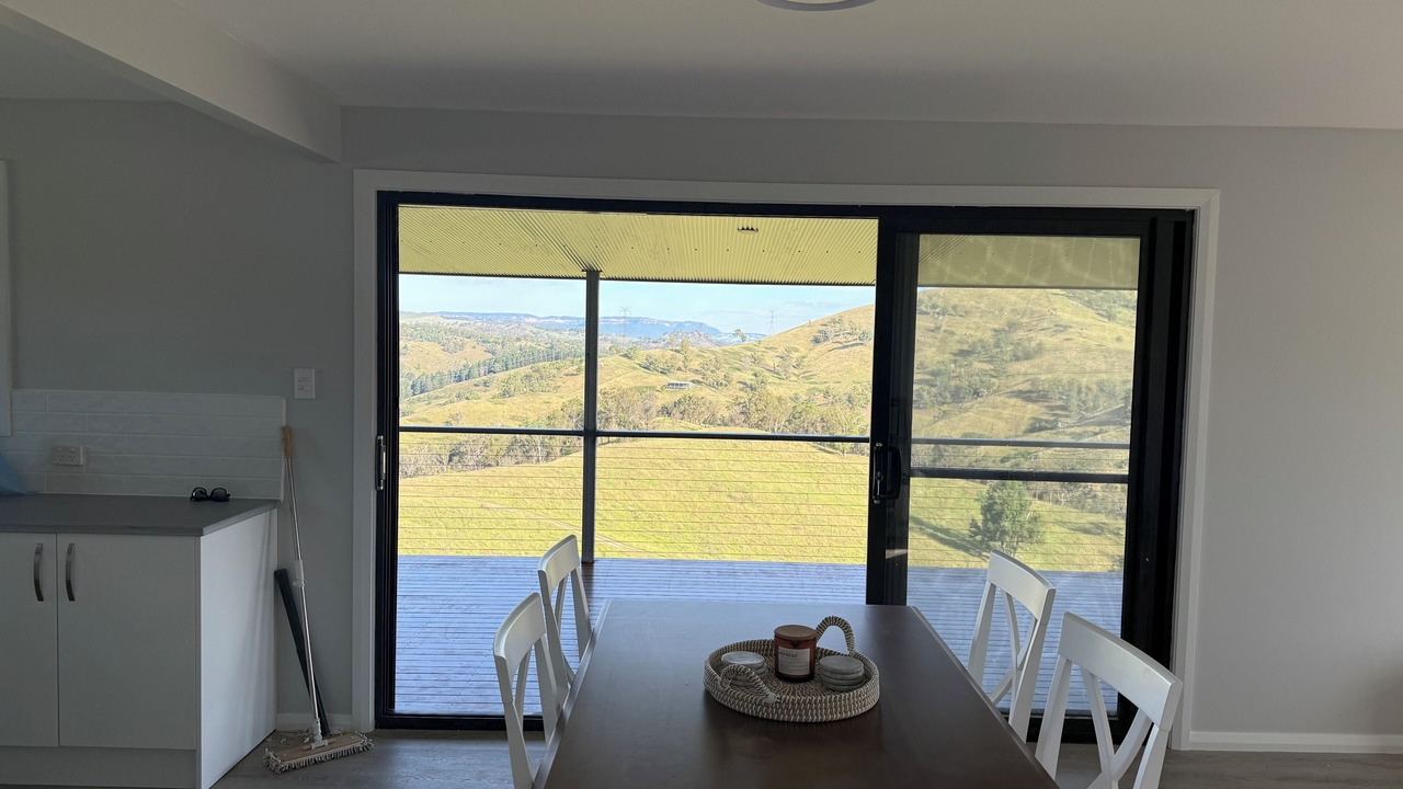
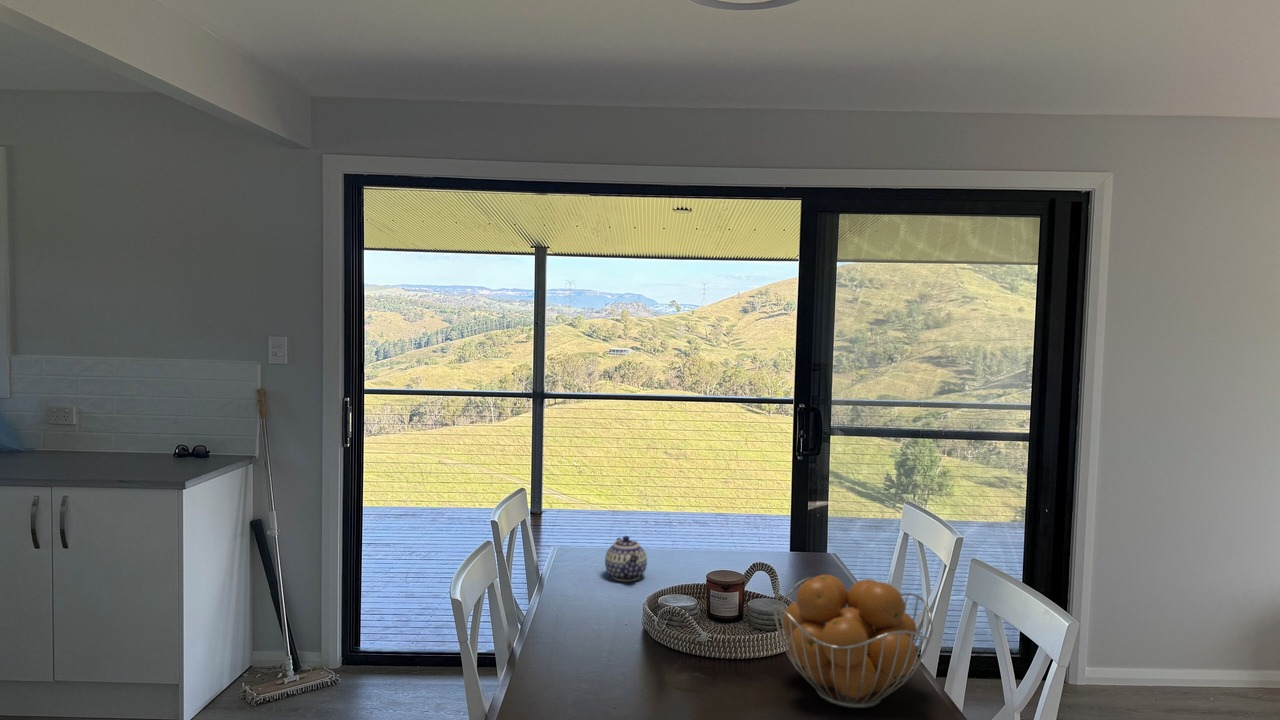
+ fruit basket [772,574,934,709]
+ teapot [604,535,648,582]
